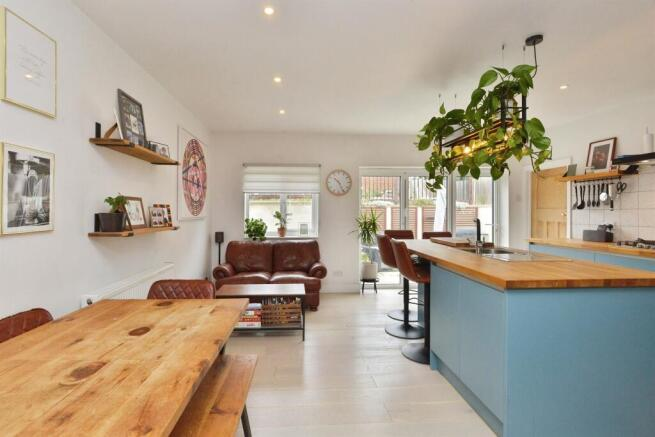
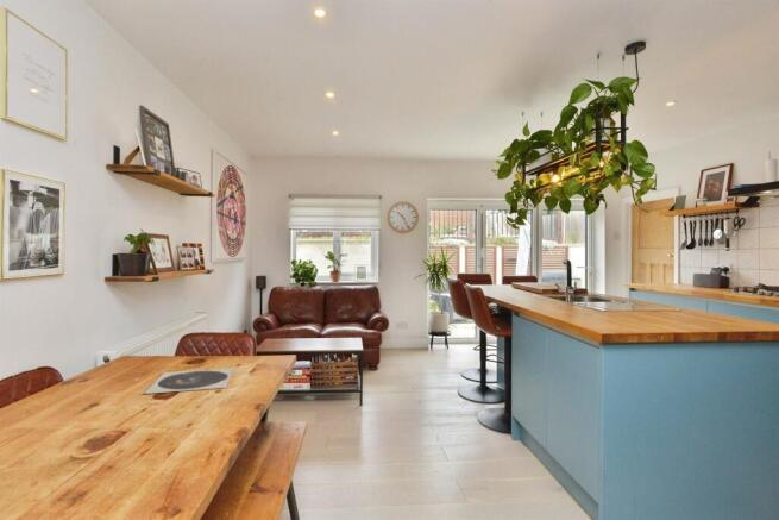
+ plate [143,366,235,395]
